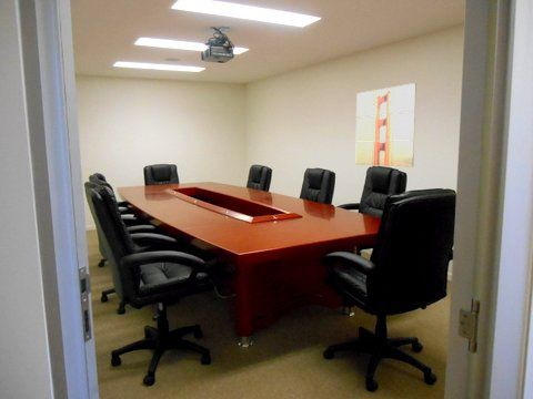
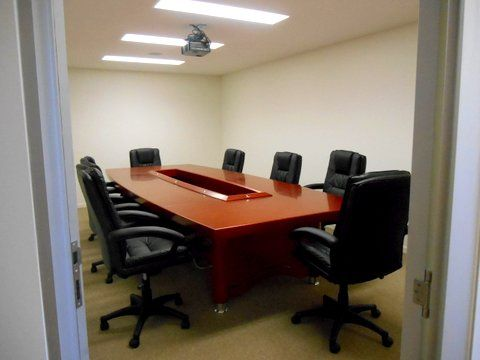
- wall art [354,82,416,168]
